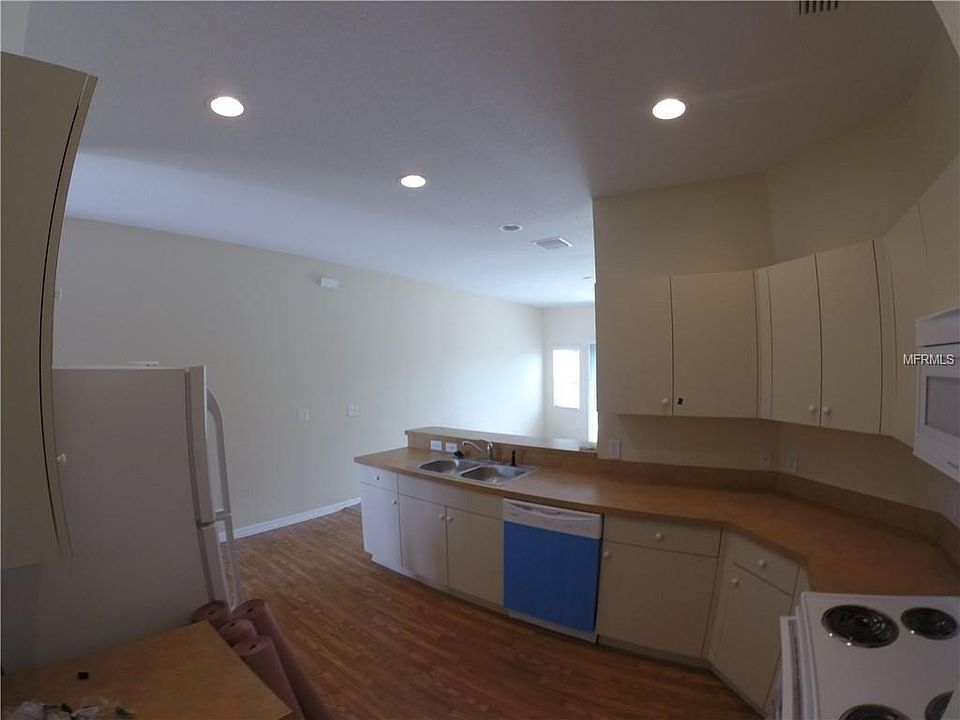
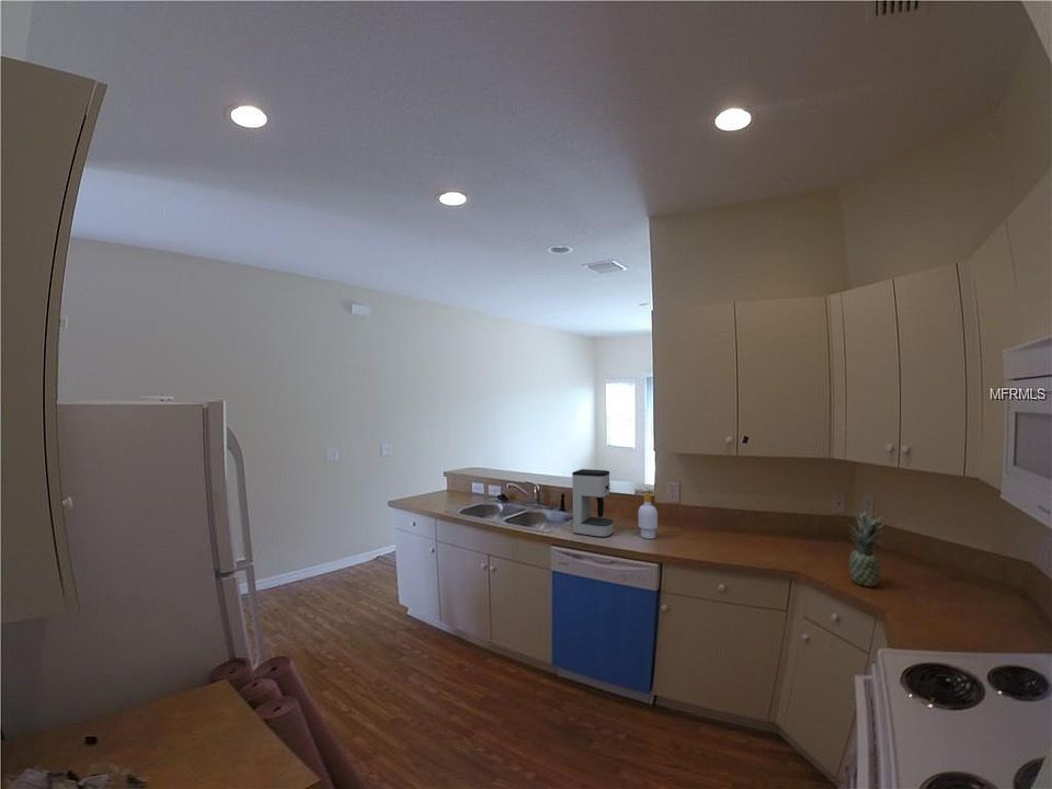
+ coffee maker [571,468,615,538]
+ fruit [847,508,885,588]
+ soap bottle [637,491,659,540]
